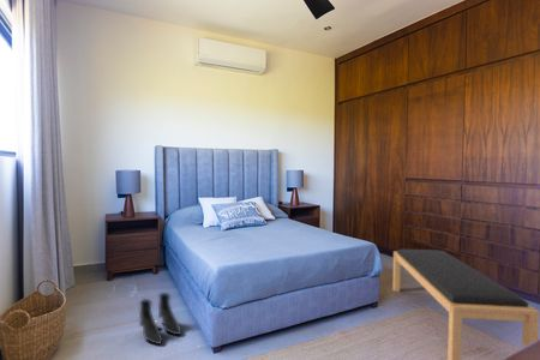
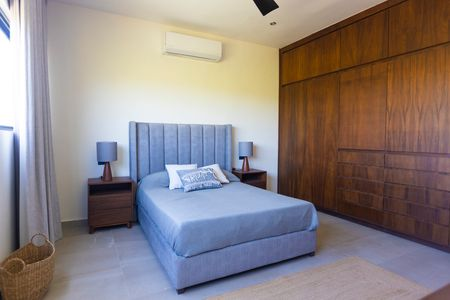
- bench [392,248,540,360]
- boots [138,292,182,346]
